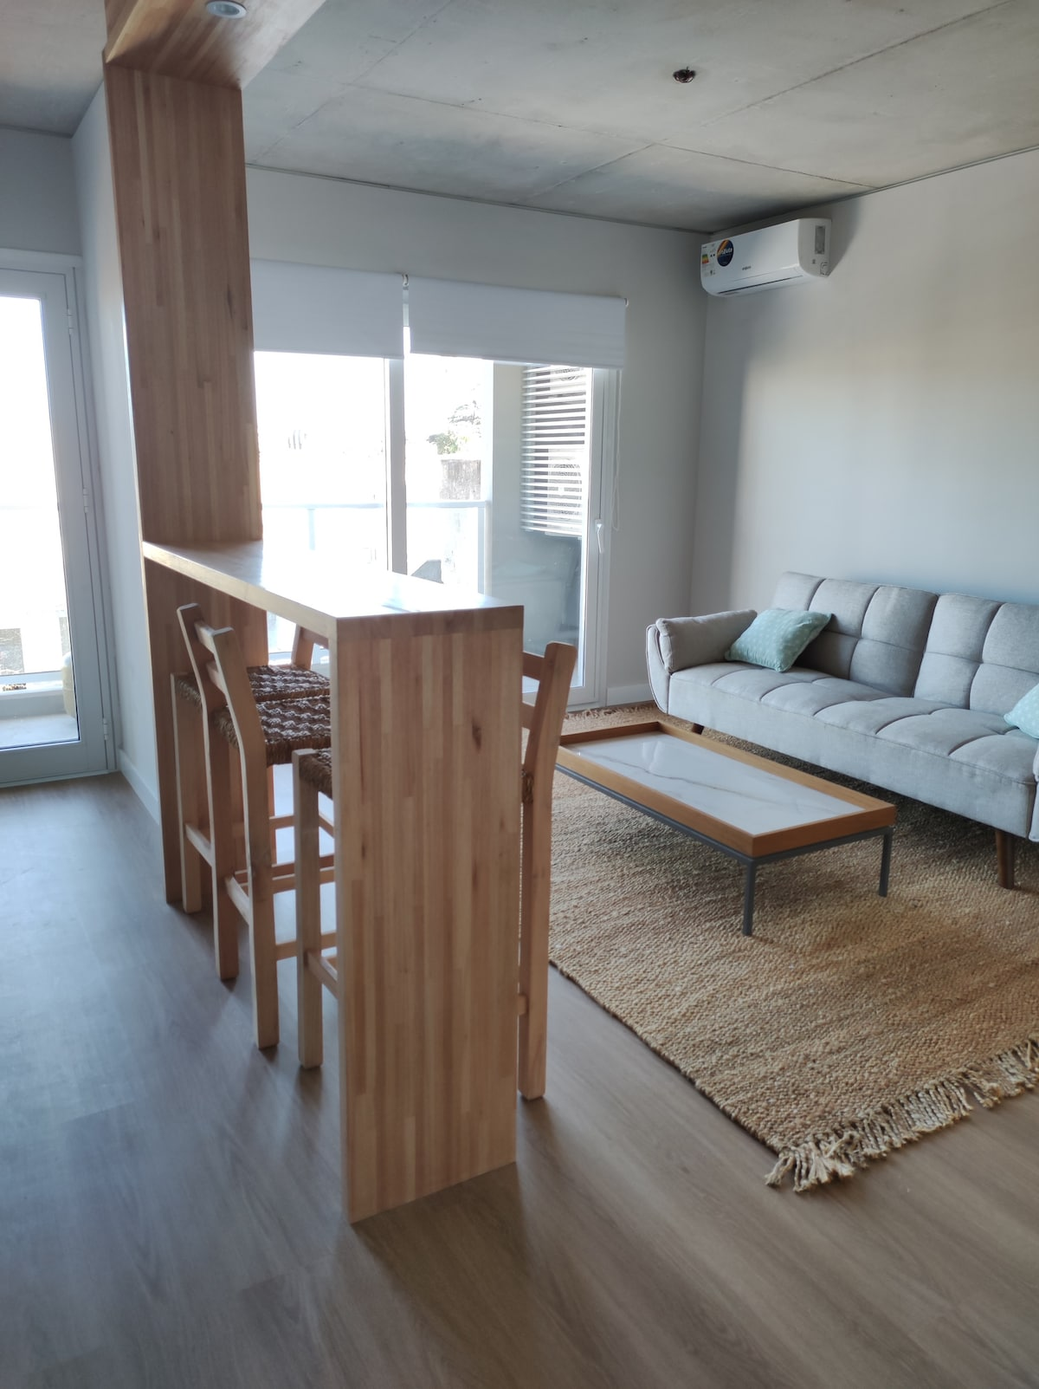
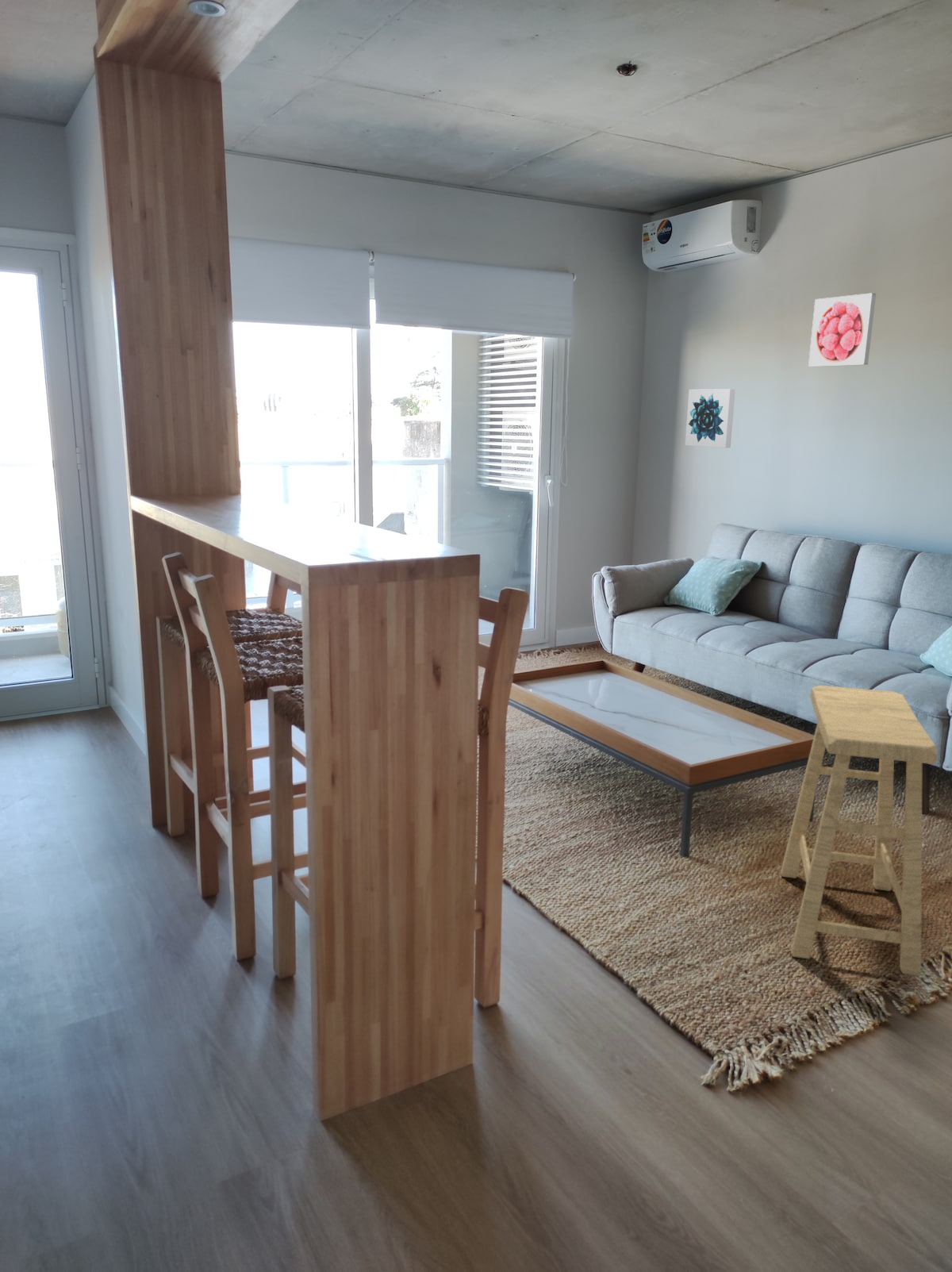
+ wall art [685,388,736,448]
+ stool [780,685,939,977]
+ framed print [808,292,877,367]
